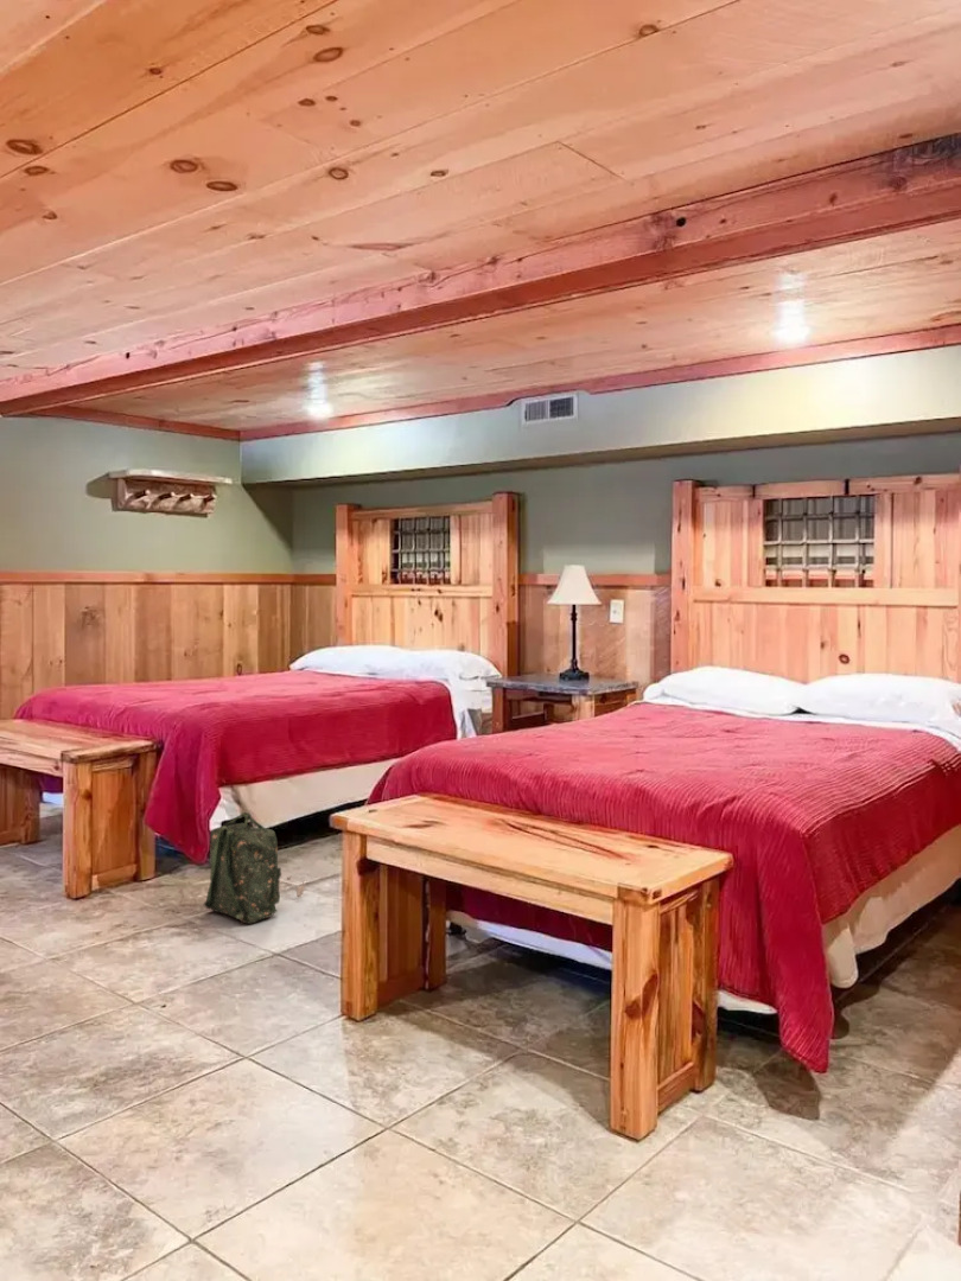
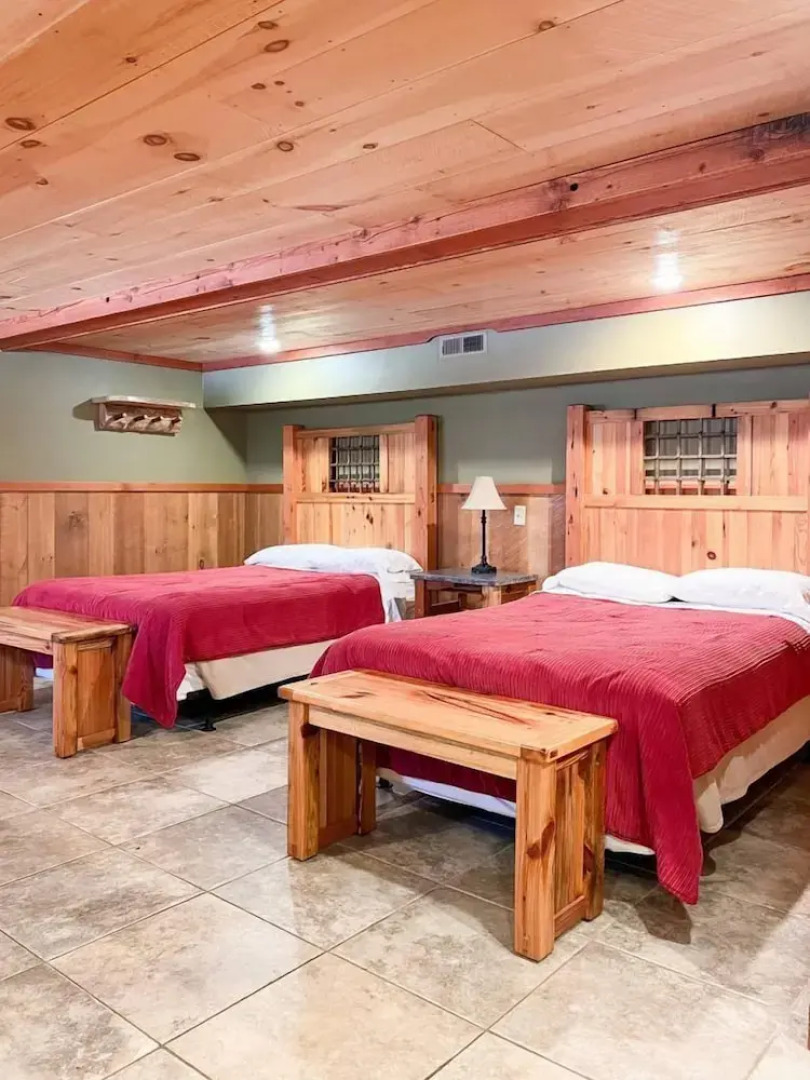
- backpack [178,810,305,925]
